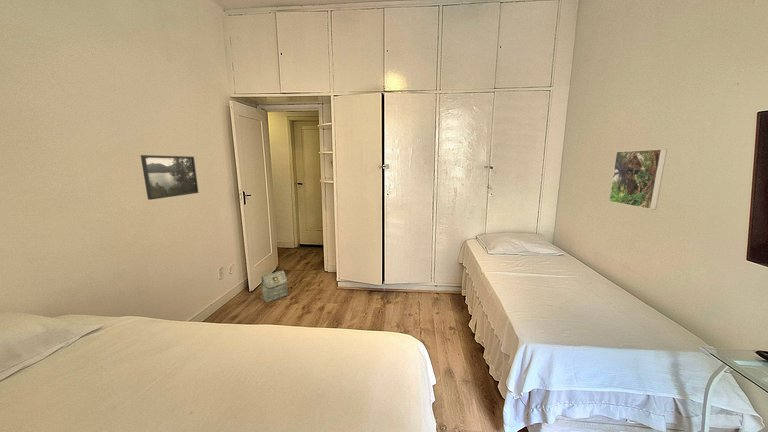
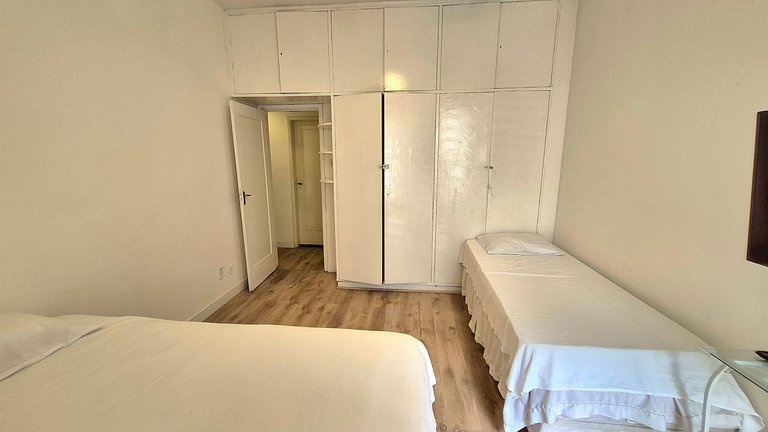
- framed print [140,154,199,201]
- bag [261,270,289,304]
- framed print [608,148,668,211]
